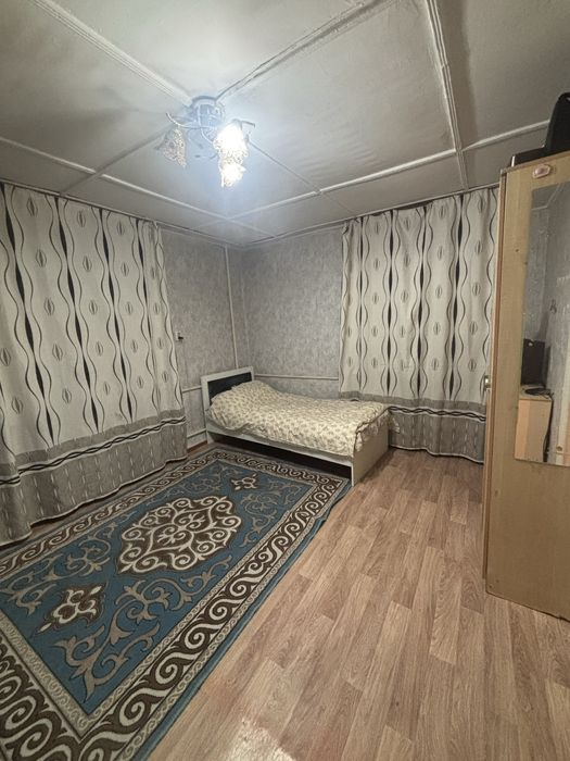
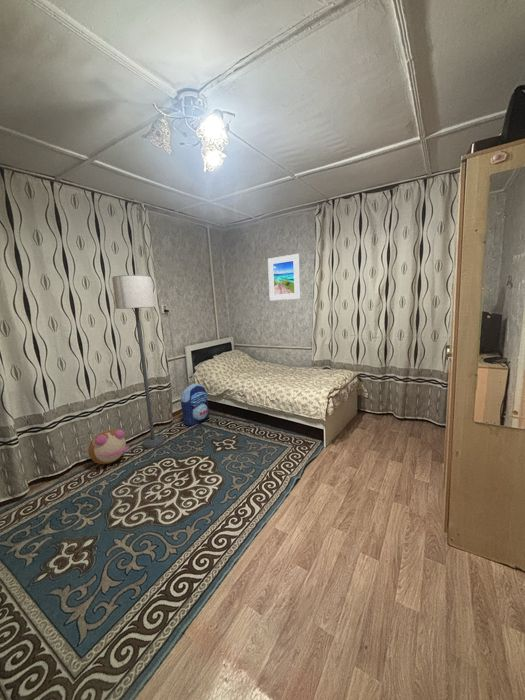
+ plush toy [87,428,130,465]
+ lamp [111,274,165,449]
+ backpack [180,383,210,427]
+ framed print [267,253,301,301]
